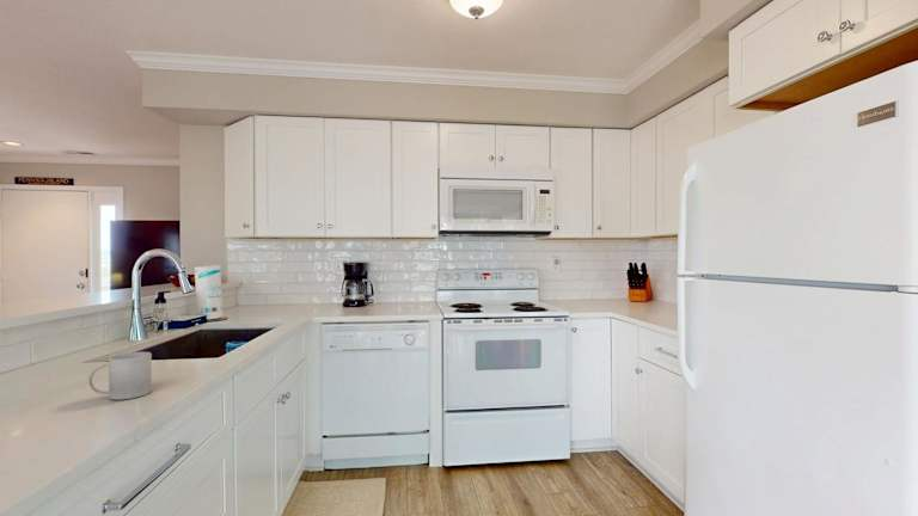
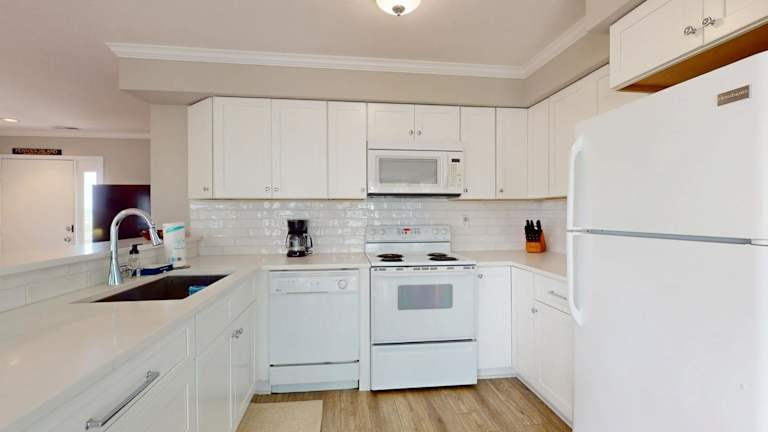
- mug [87,351,153,401]
